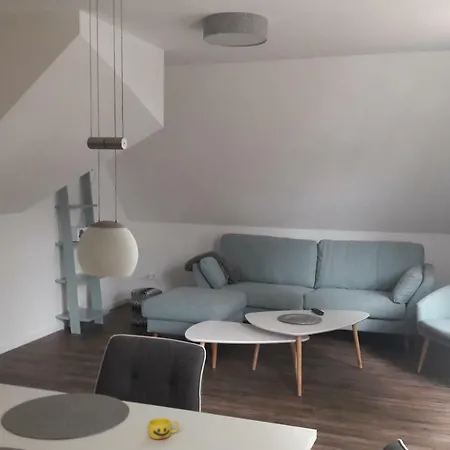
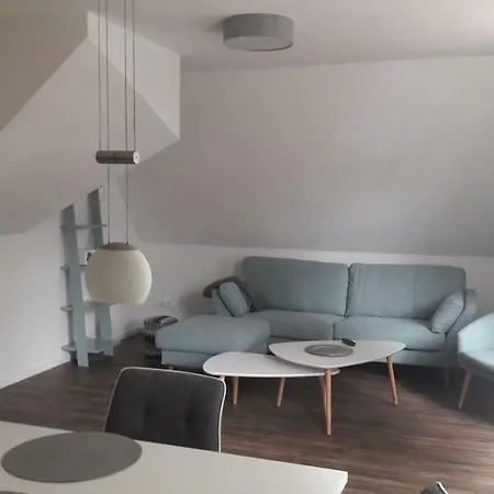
- cup [147,417,180,440]
